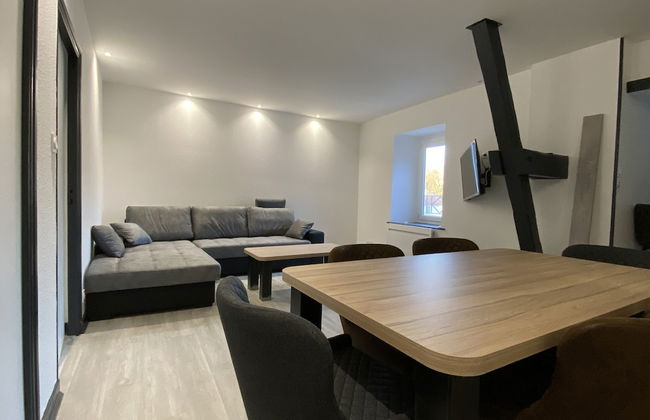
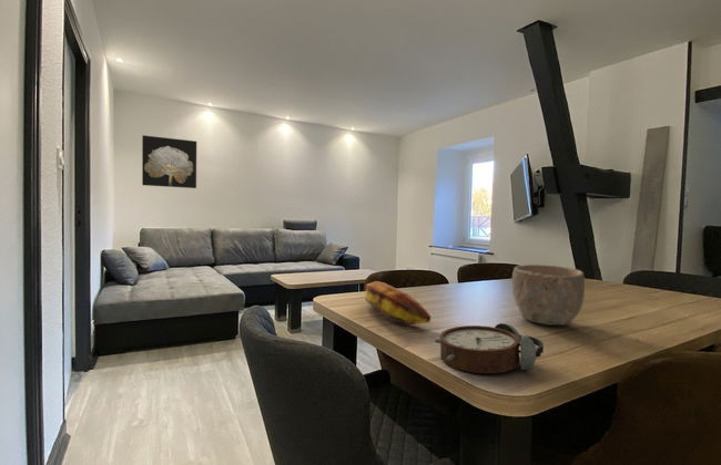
+ wall art [141,134,197,189]
+ banana [364,280,431,326]
+ alarm clock [434,322,545,374]
+ bowl [511,264,586,327]
